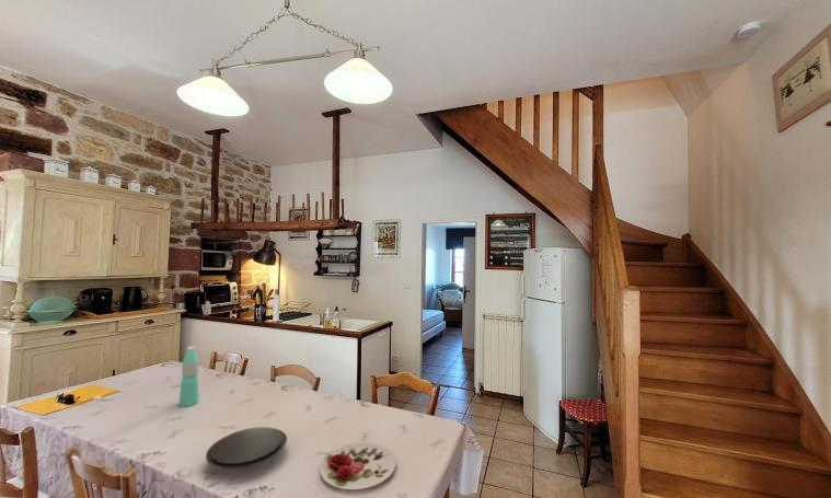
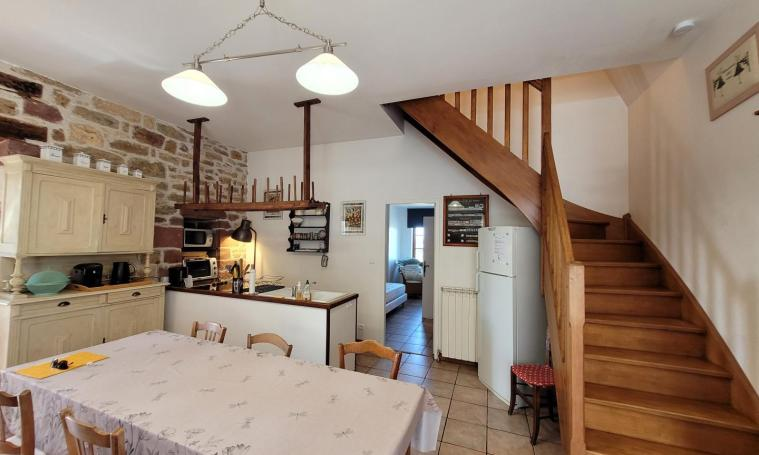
- plate [319,442,396,490]
- water bottle [177,346,199,407]
- plate [205,426,288,471]
